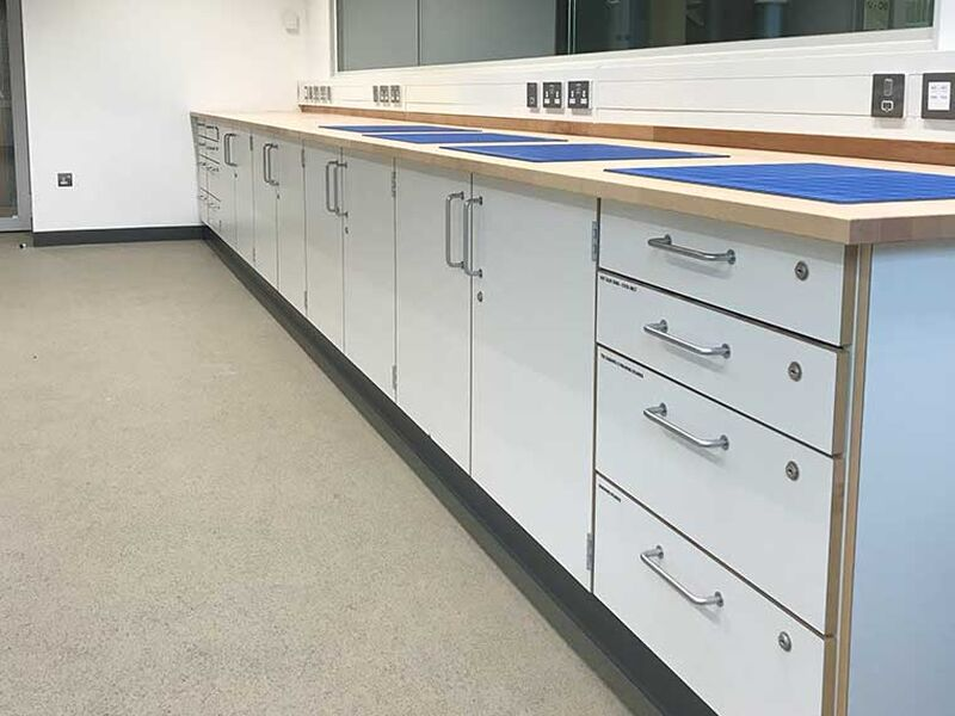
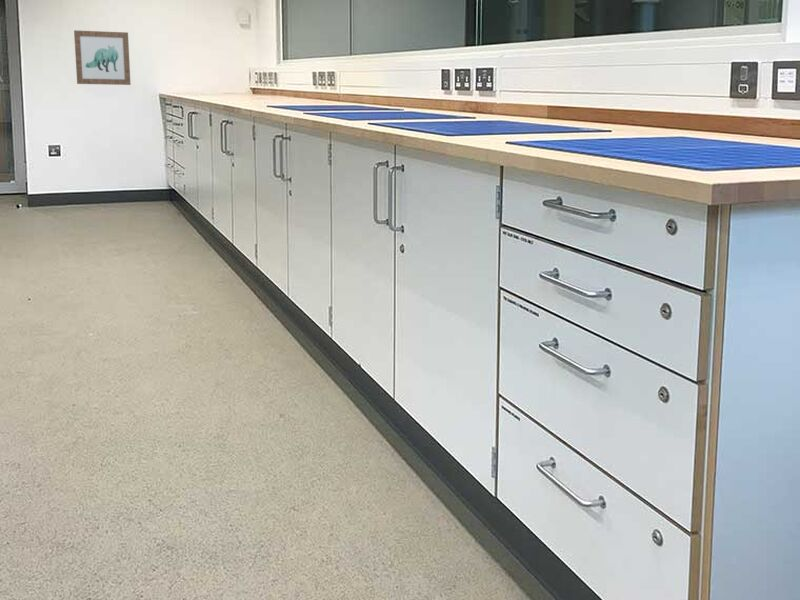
+ wall art [73,29,132,86]
